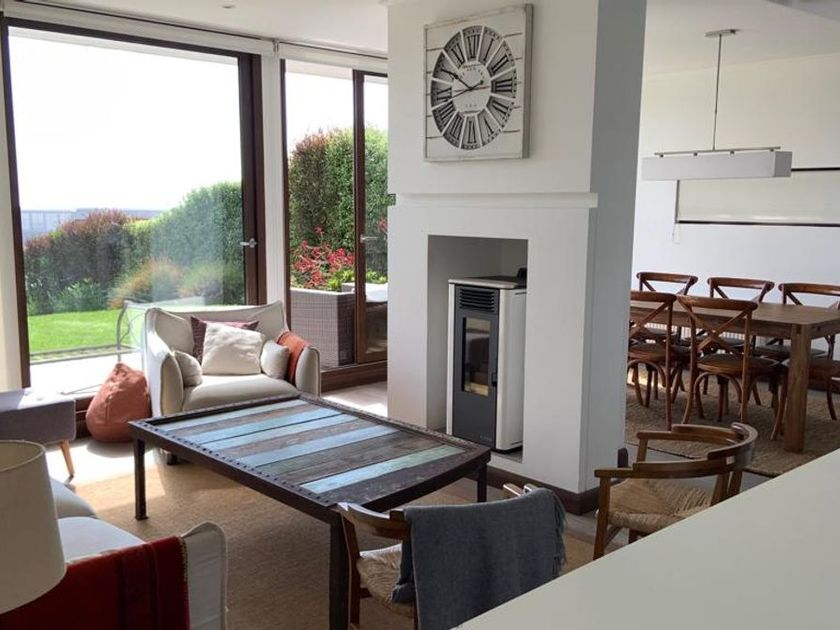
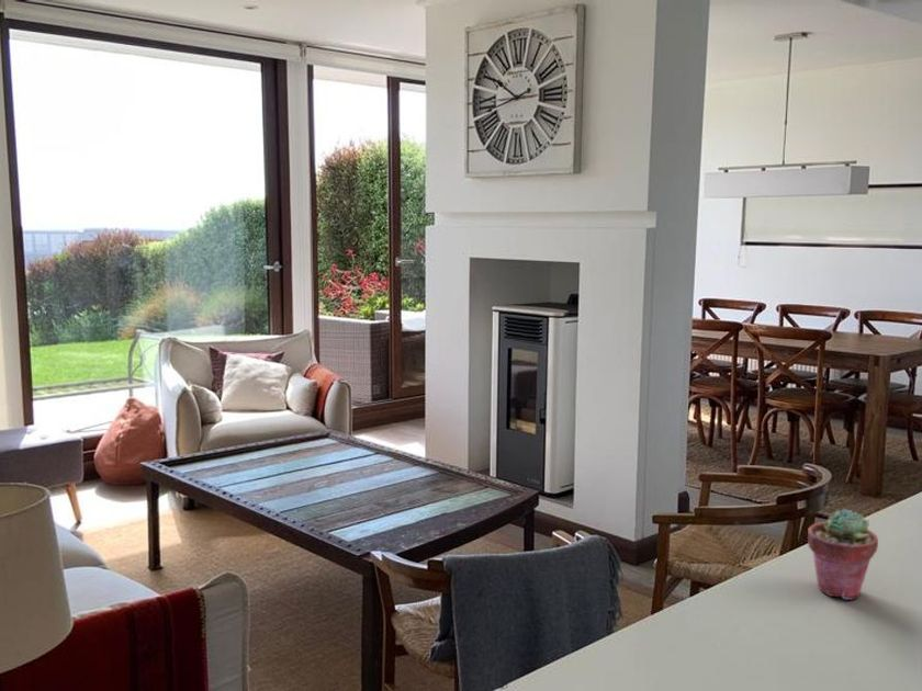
+ potted succulent [807,508,879,601]
